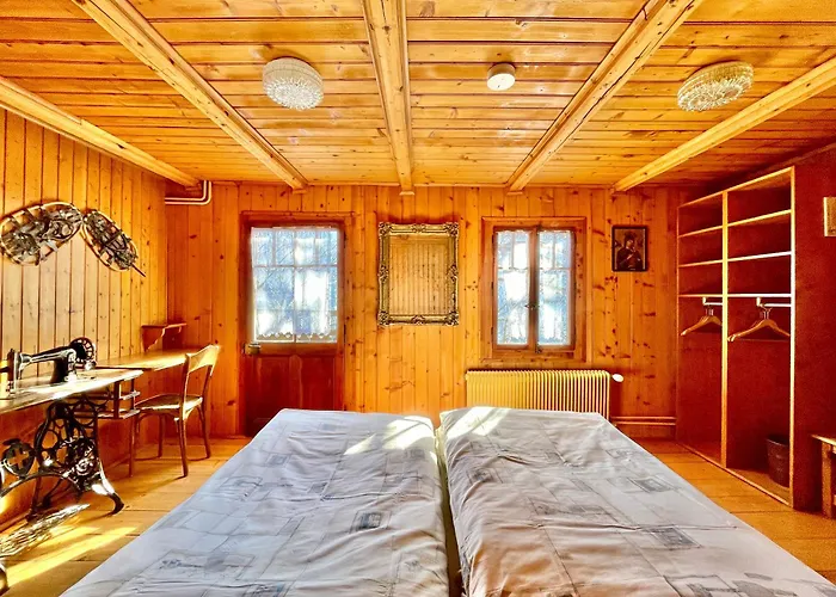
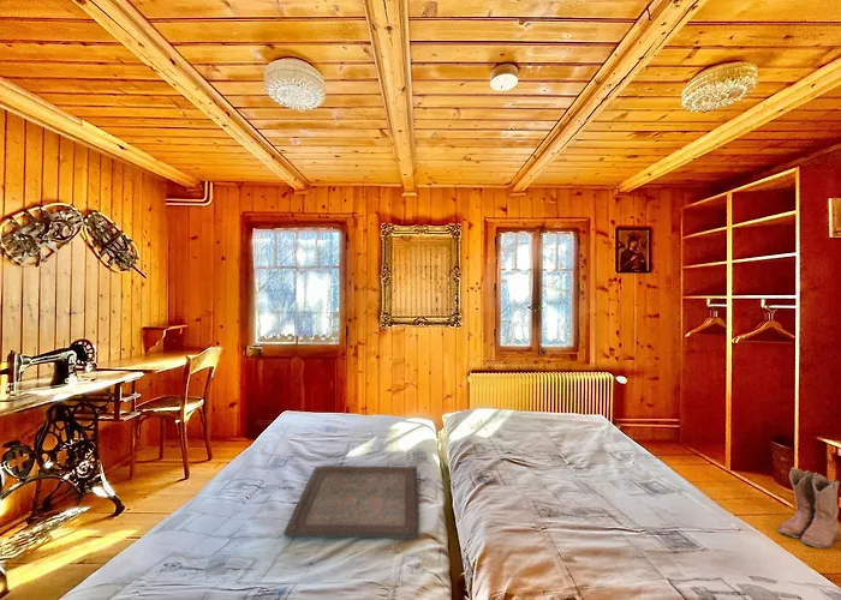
+ boots [776,466,841,548]
+ serving tray [282,464,421,540]
